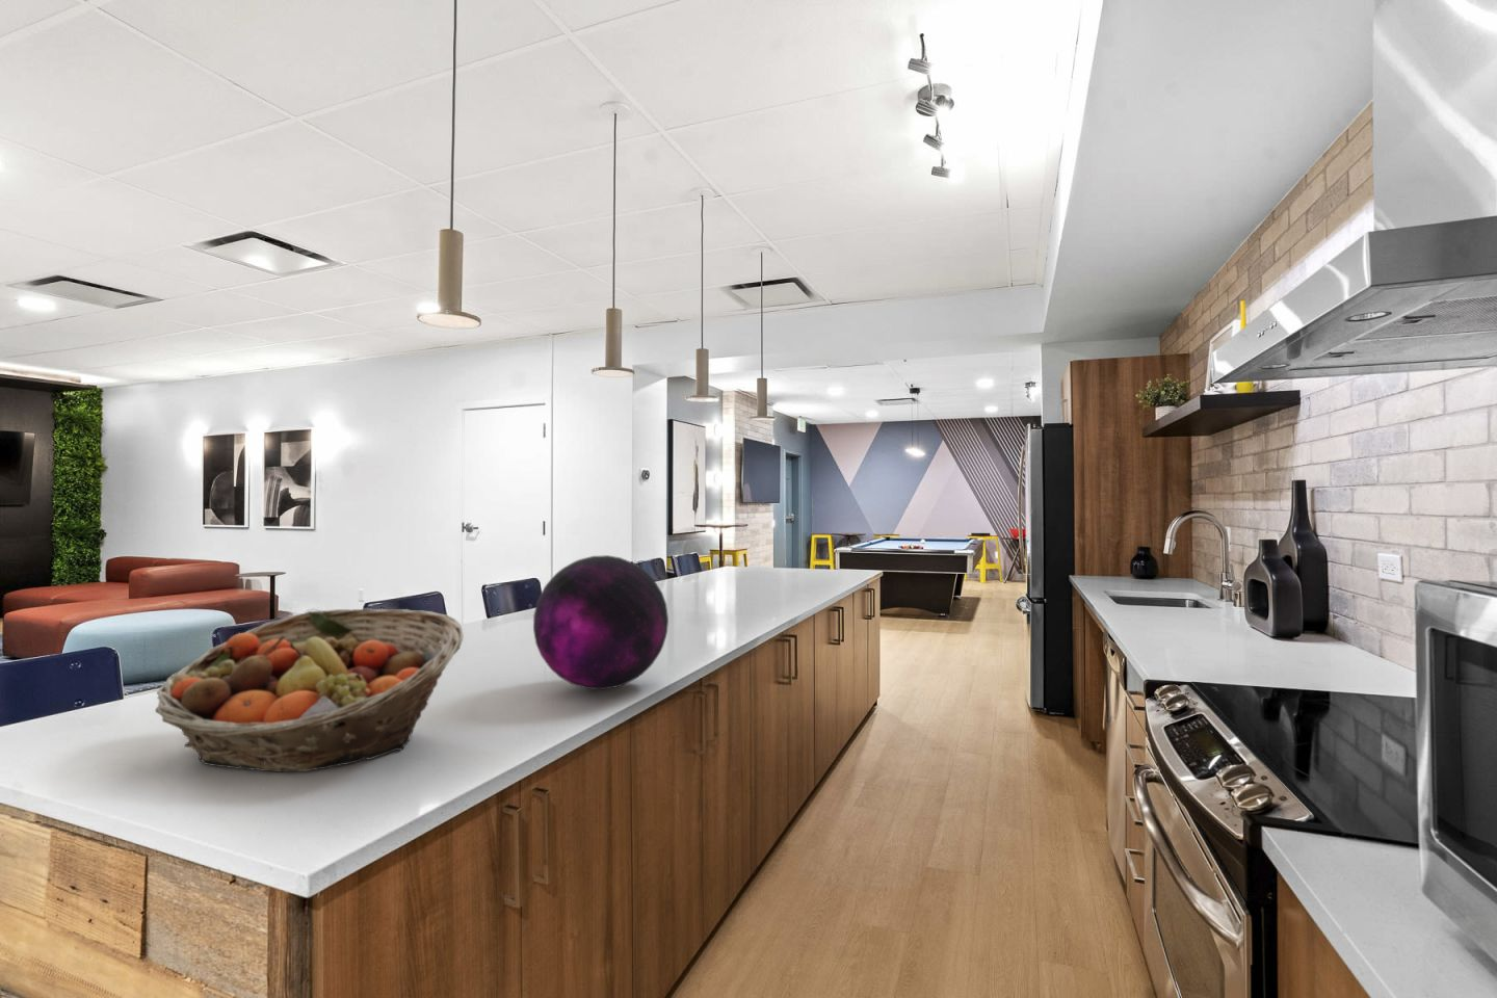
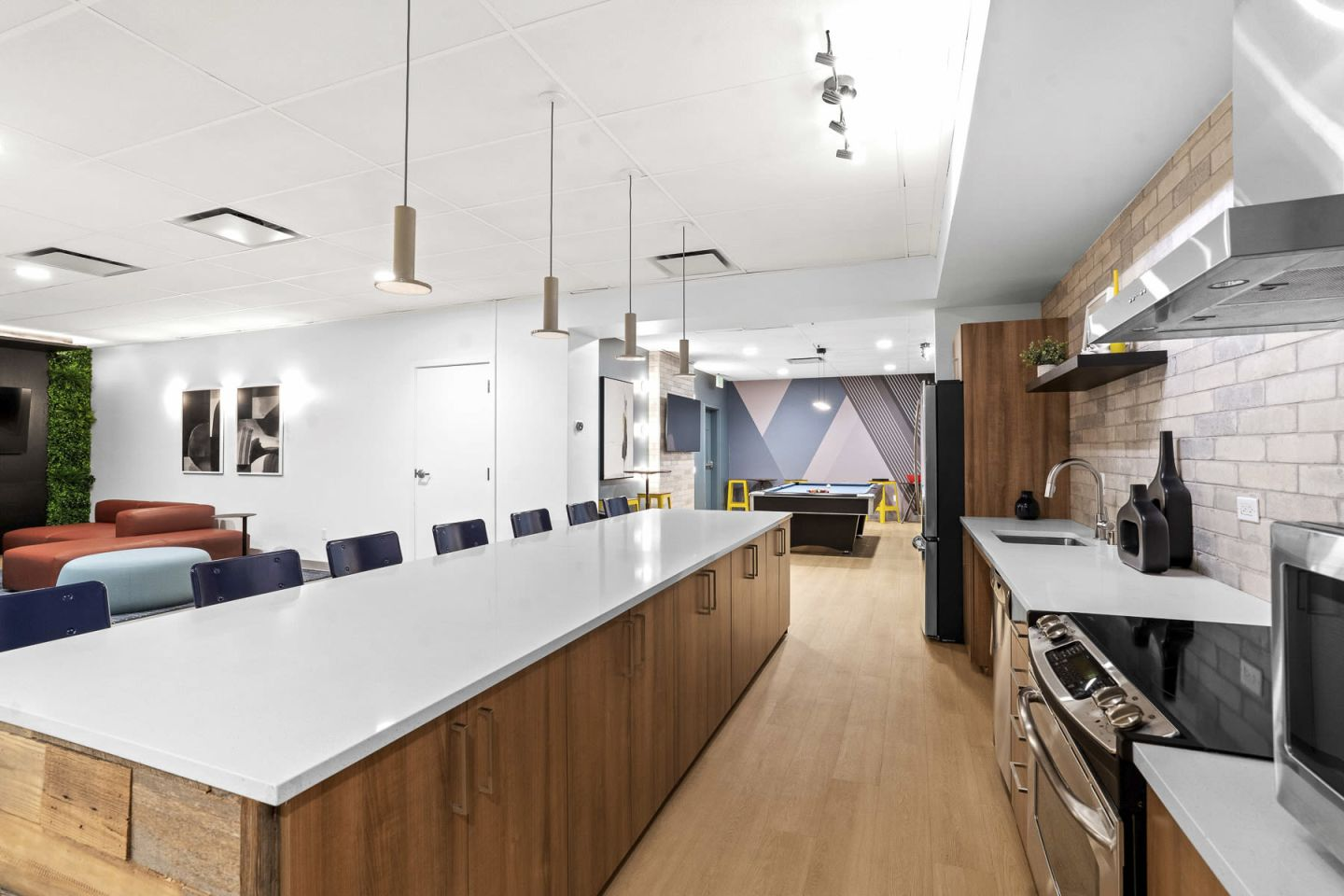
- fruit basket [154,608,463,773]
- decorative orb [532,554,669,691]
